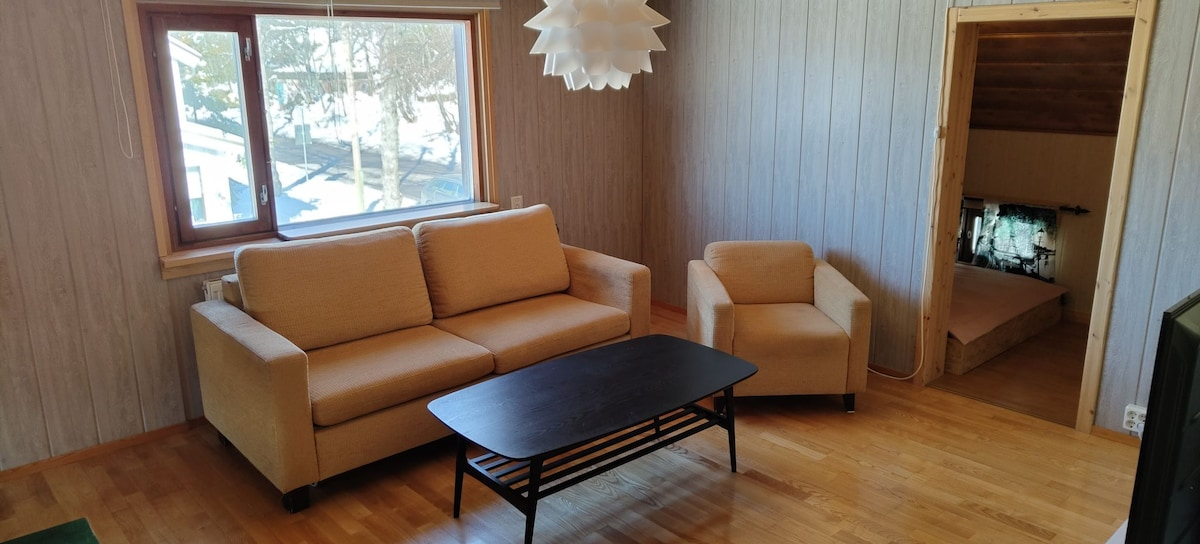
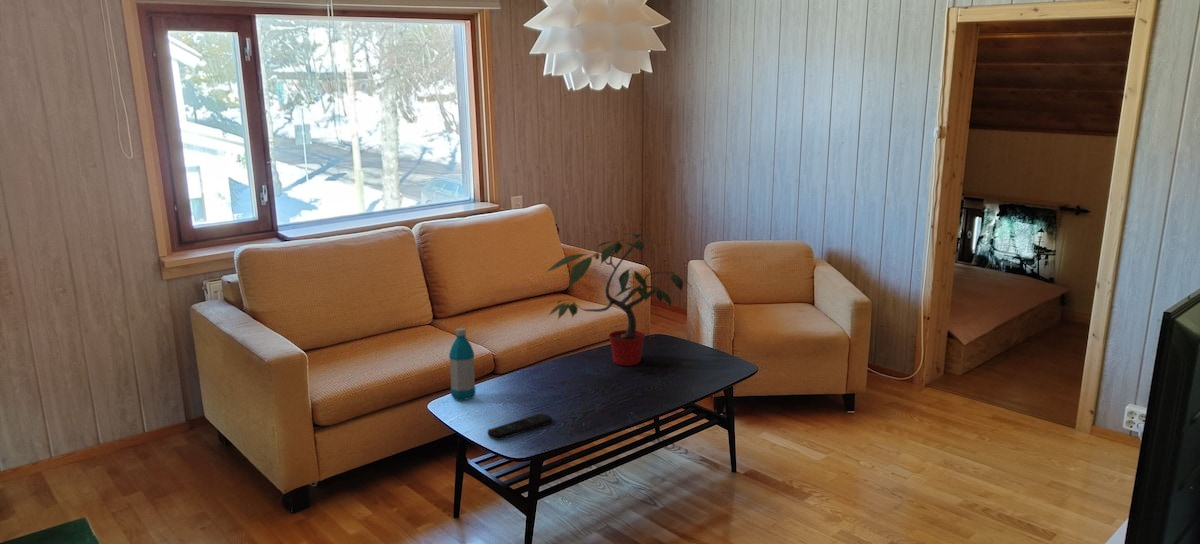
+ potted plant [543,232,694,366]
+ water bottle [448,327,477,402]
+ remote control [487,413,553,441]
